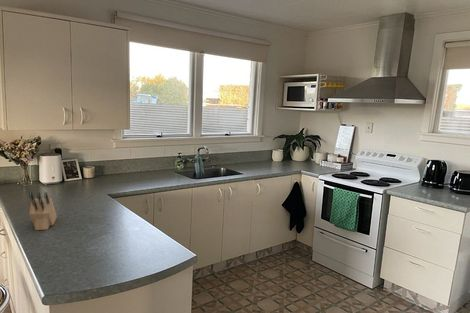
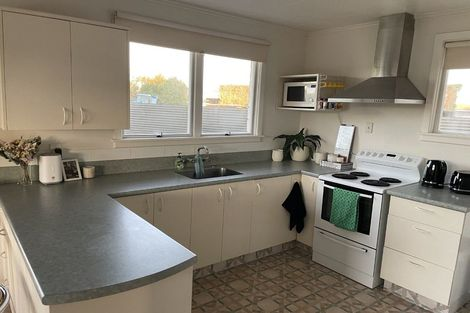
- knife block [28,191,58,231]
